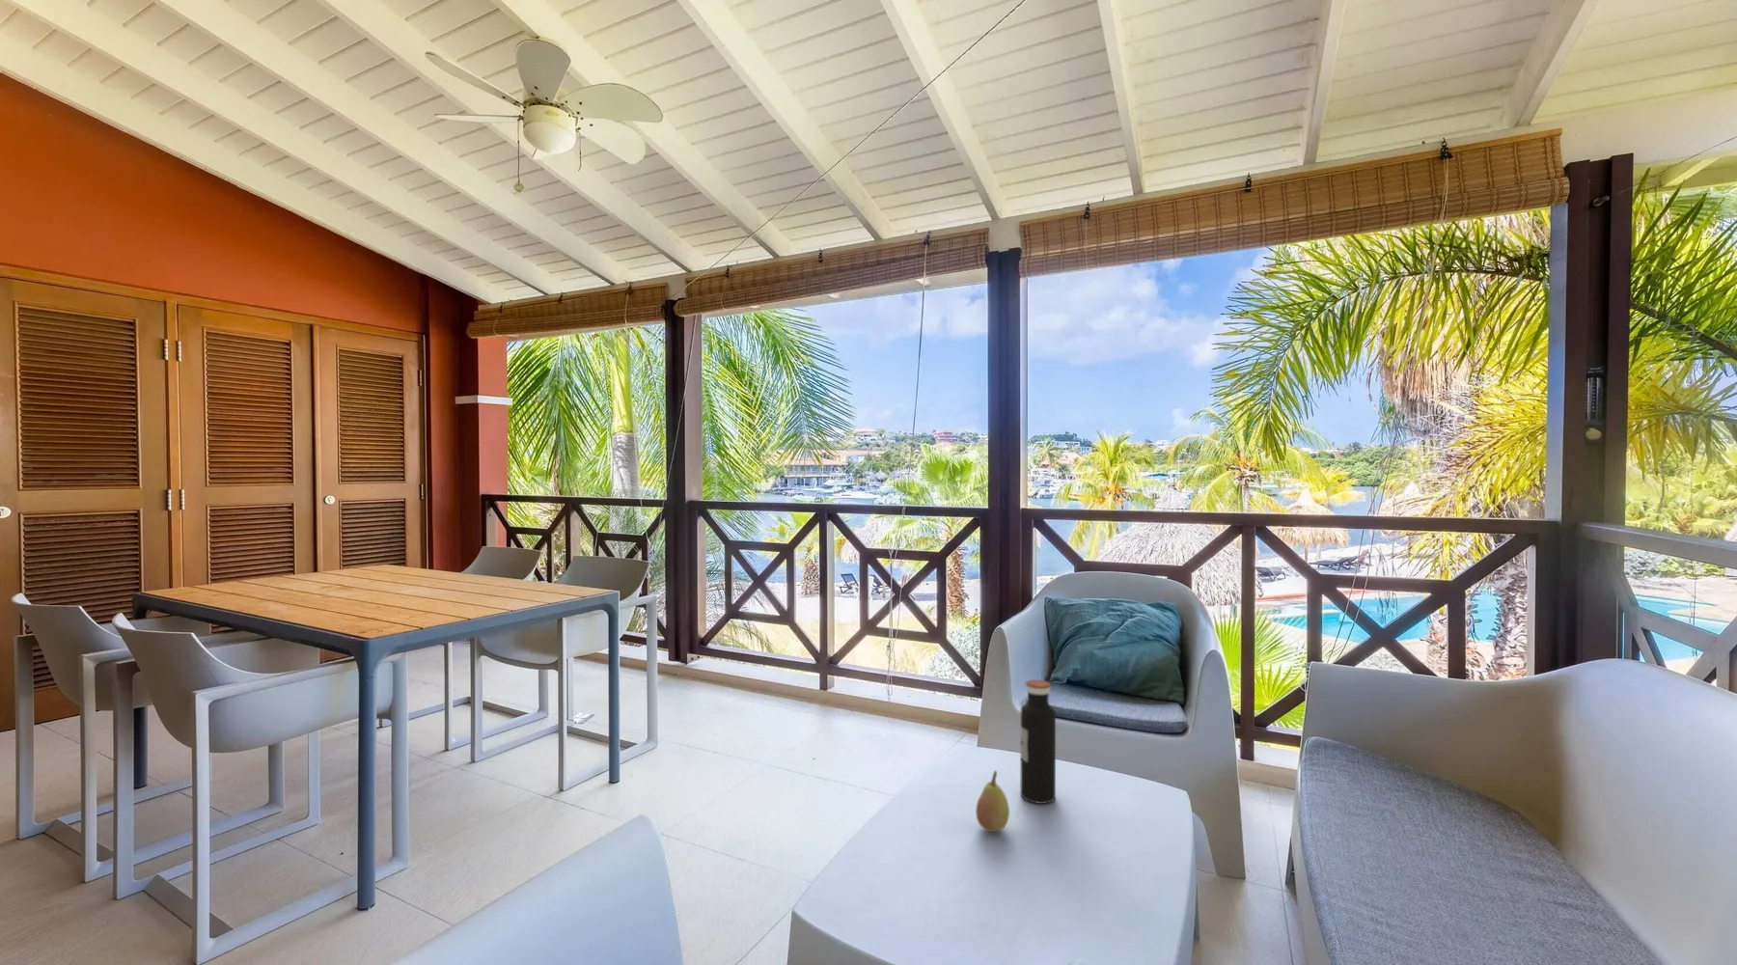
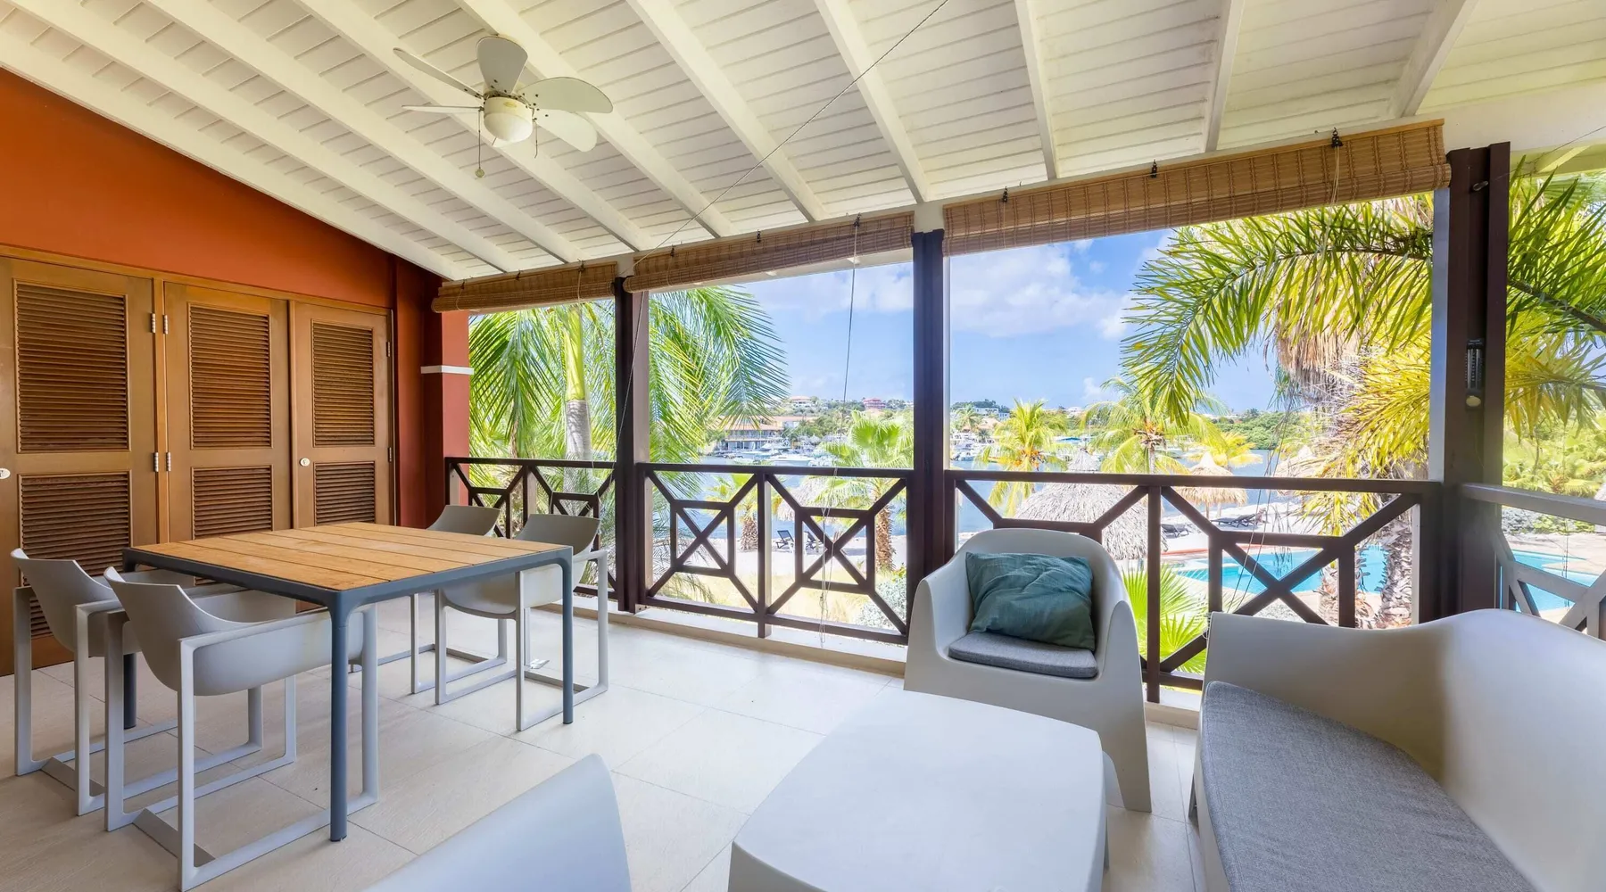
- water bottle [1019,680,1056,805]
- fruit [974,770,1010,833]
